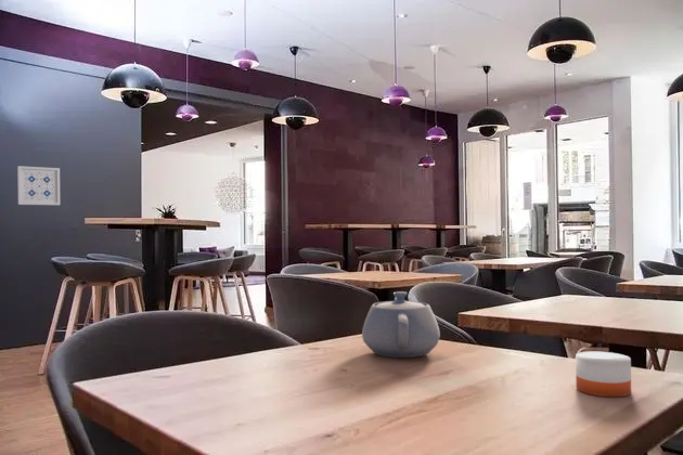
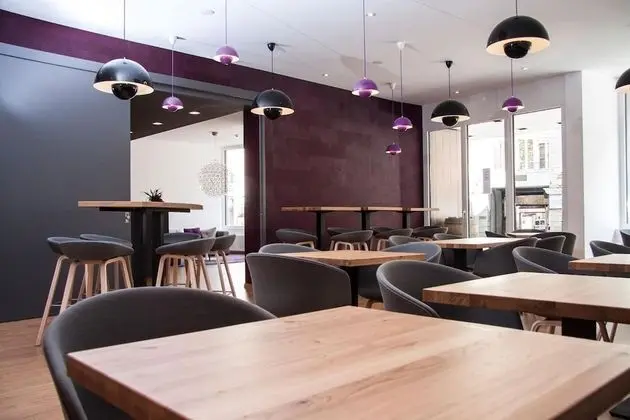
- teapot [361,290,441,359]
- wall art [16,165,61,206]
- candle [575,344,632,398]
